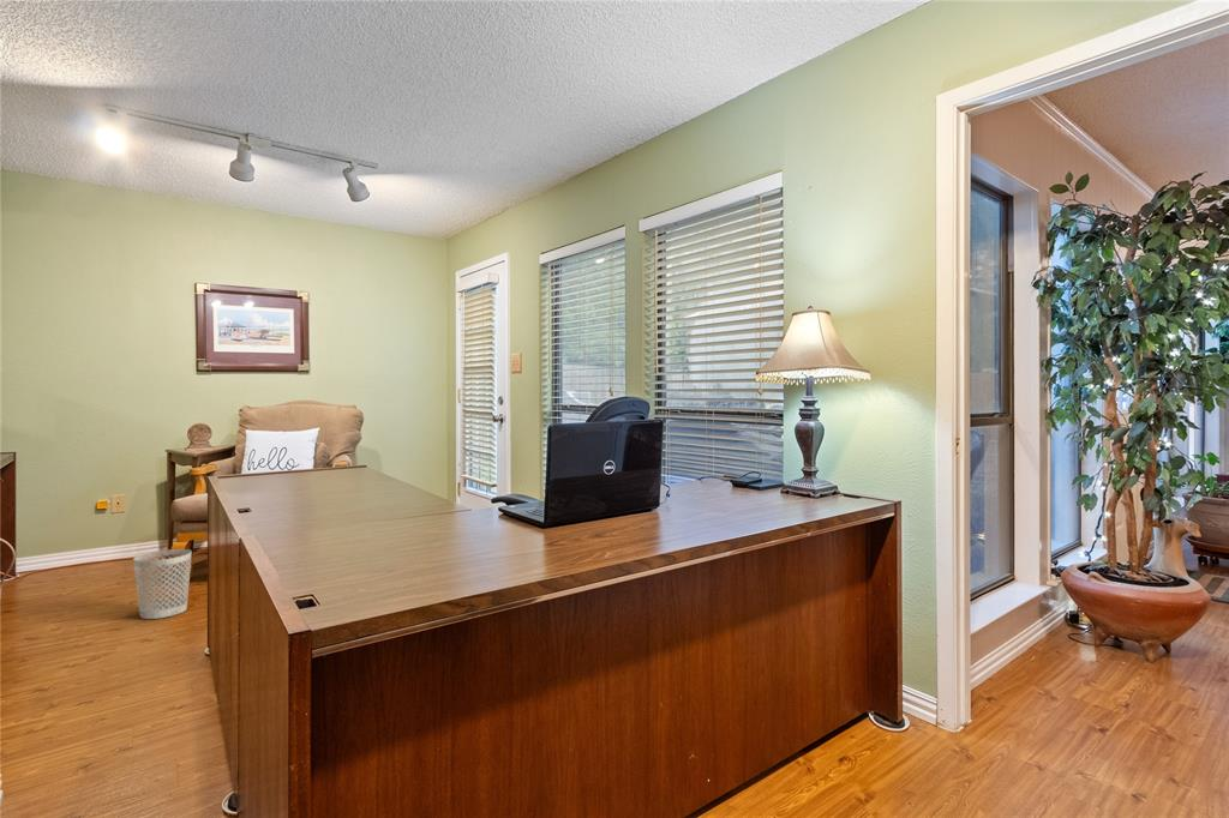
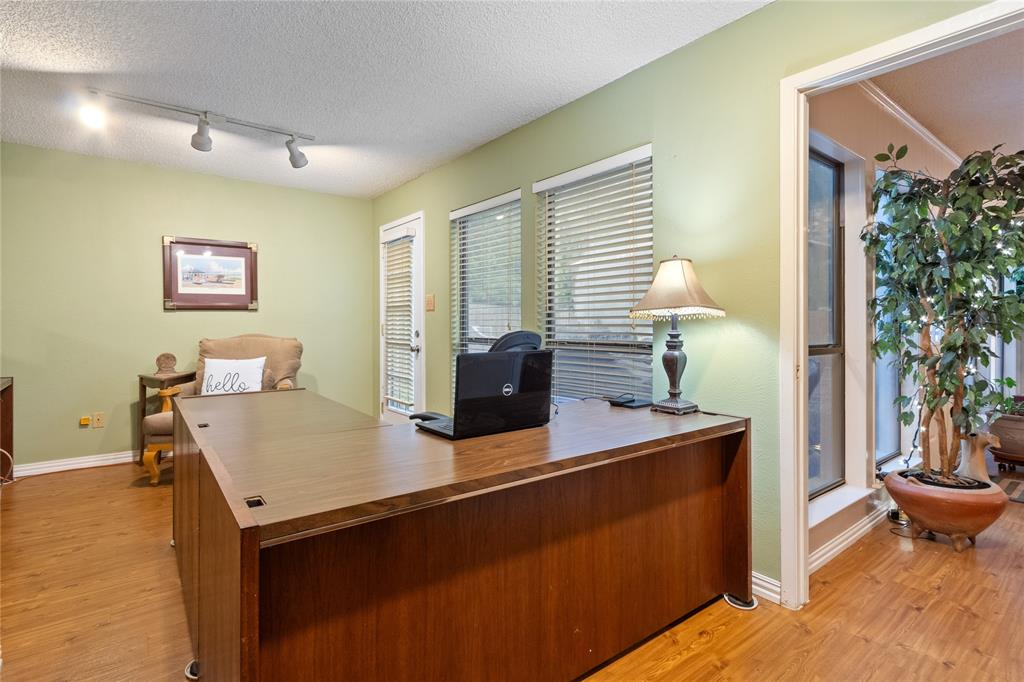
- wastebasket [132,548,193,620]
